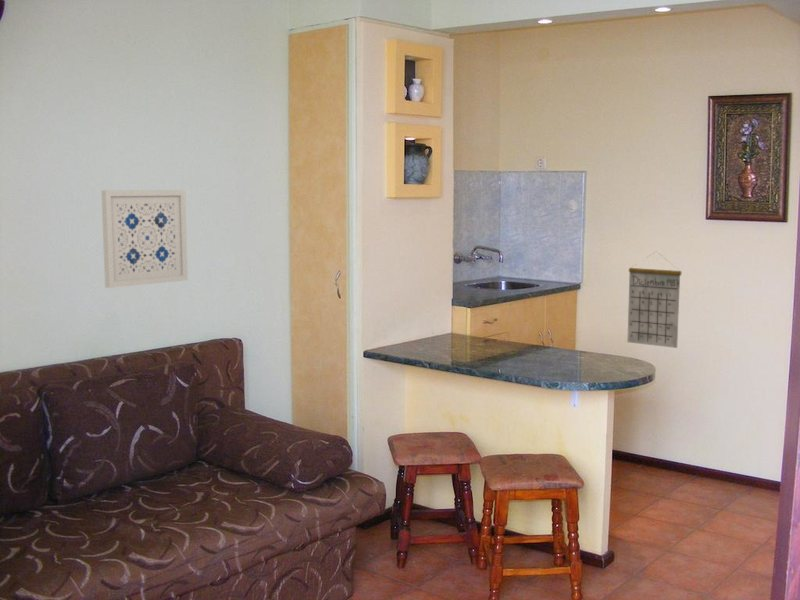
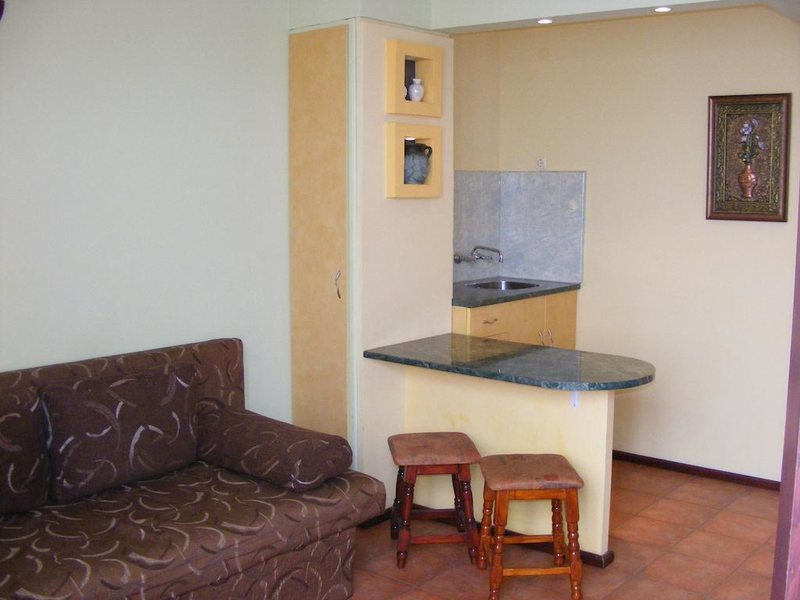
- calendar [626,251,682,349]
- wall art [100,189,189,289]
